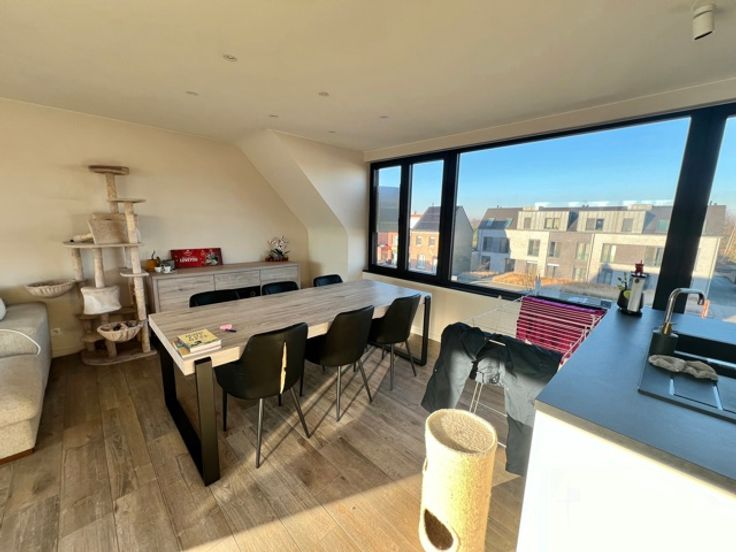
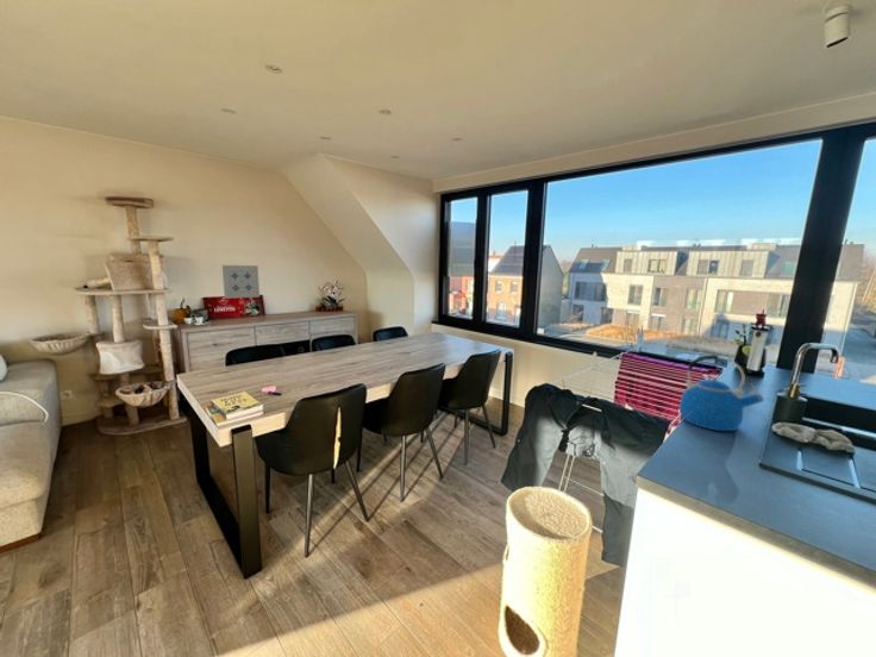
+ wall art [221,264,261,300]
+ kettle [678,353,765,432]
